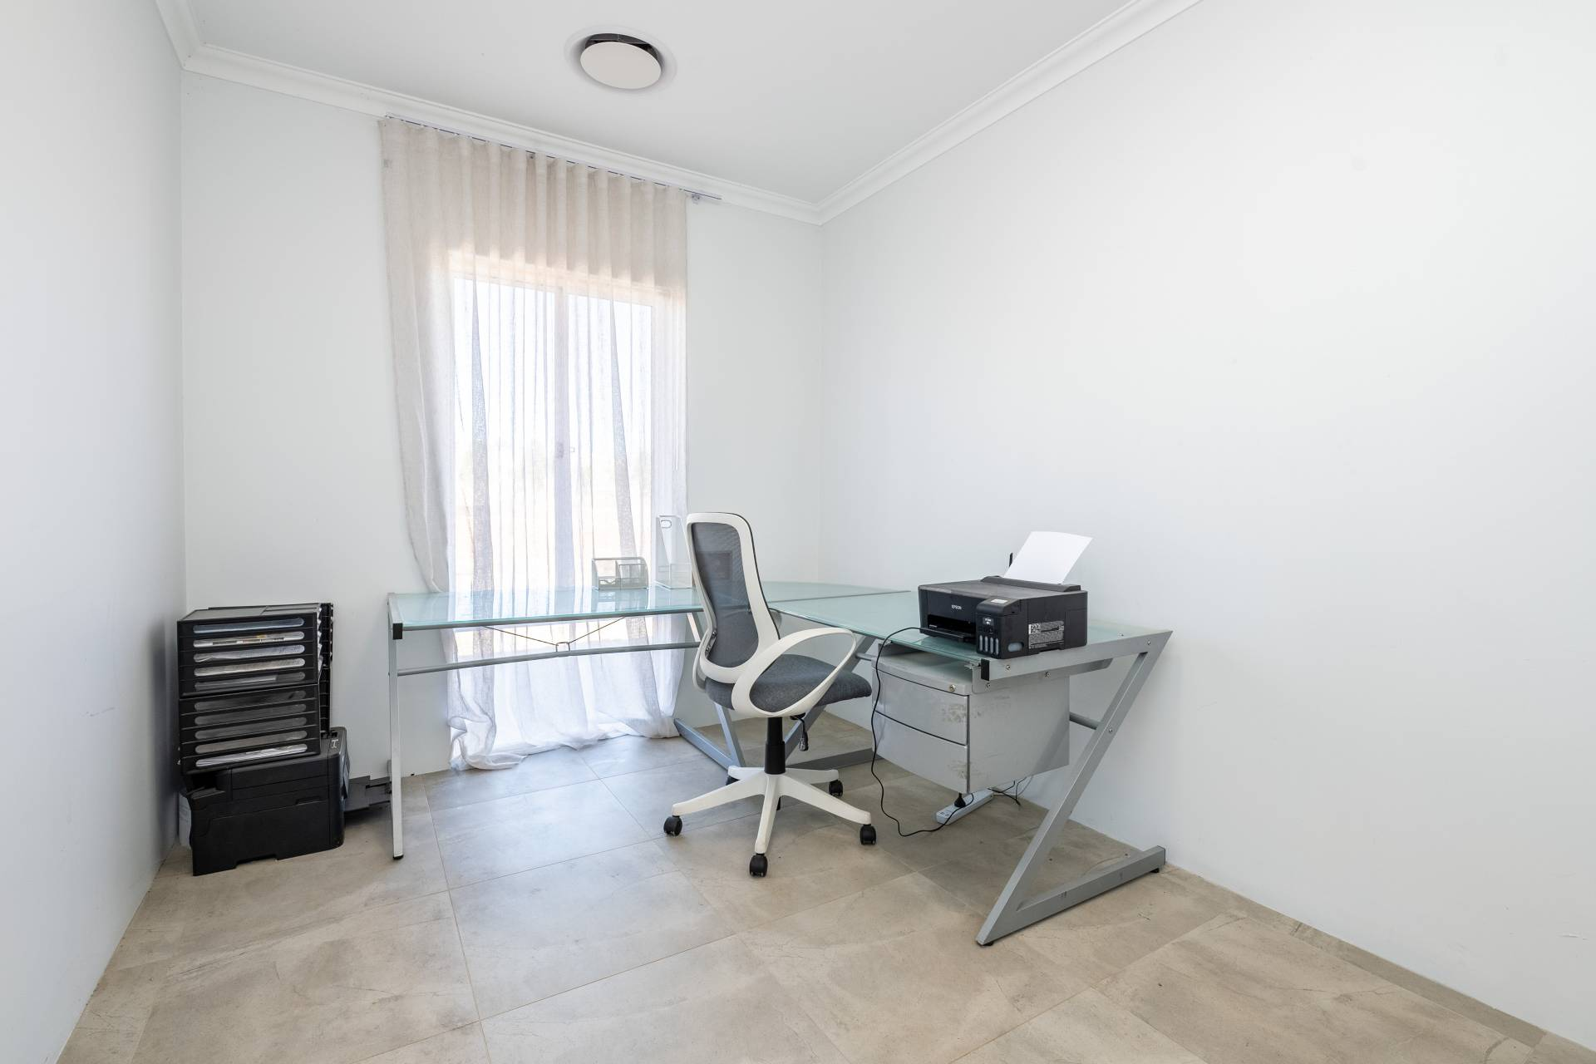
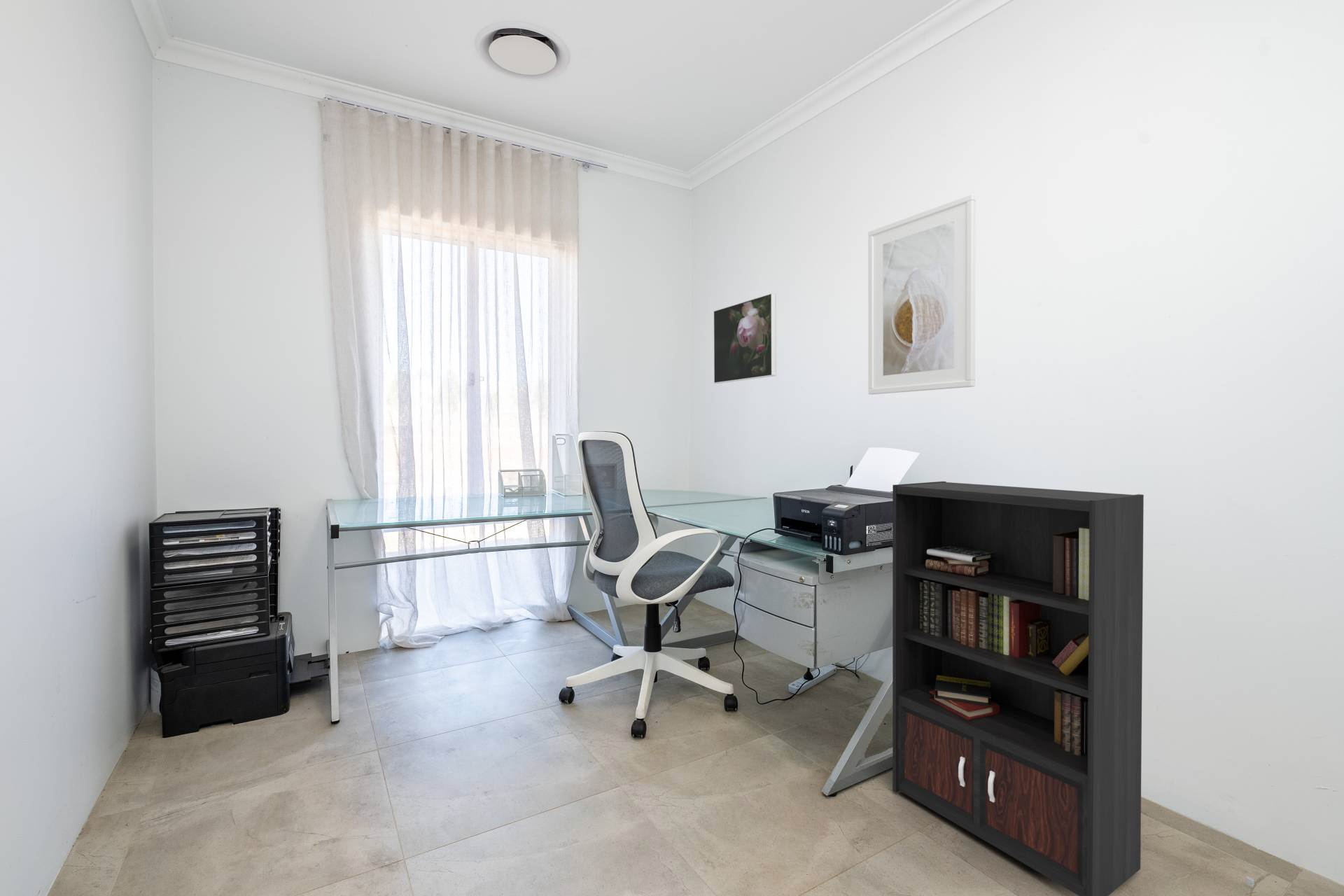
+ bookcase [892,481,1255,896]
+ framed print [713,293,777,384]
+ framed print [867,193,977,395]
